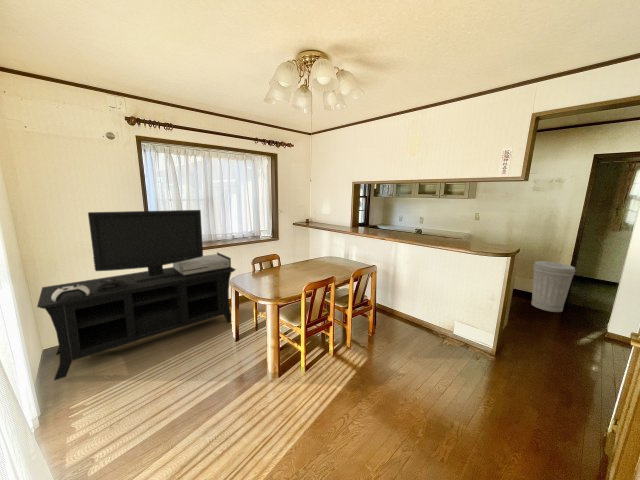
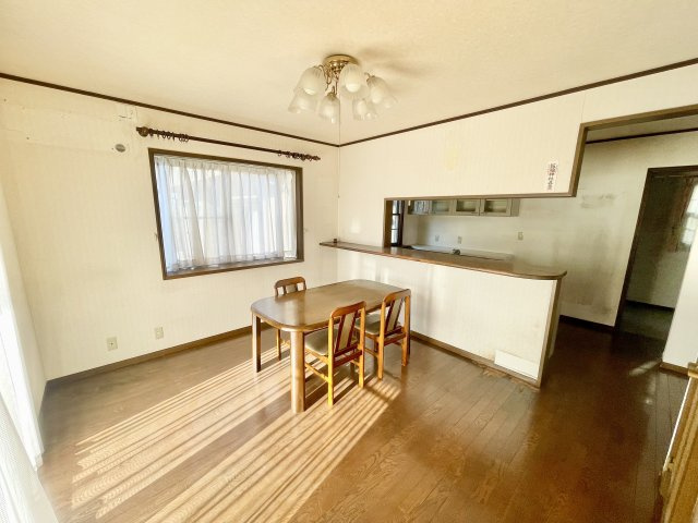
- trash can [530,260,576,313]
- media console [36,209,237,382]
